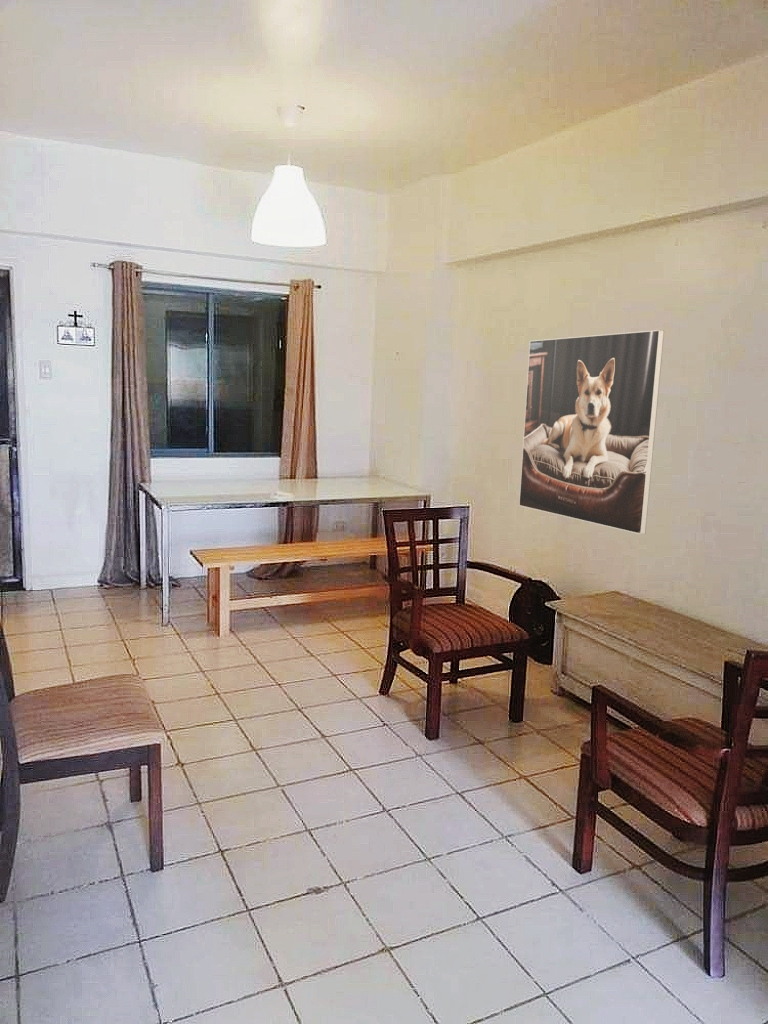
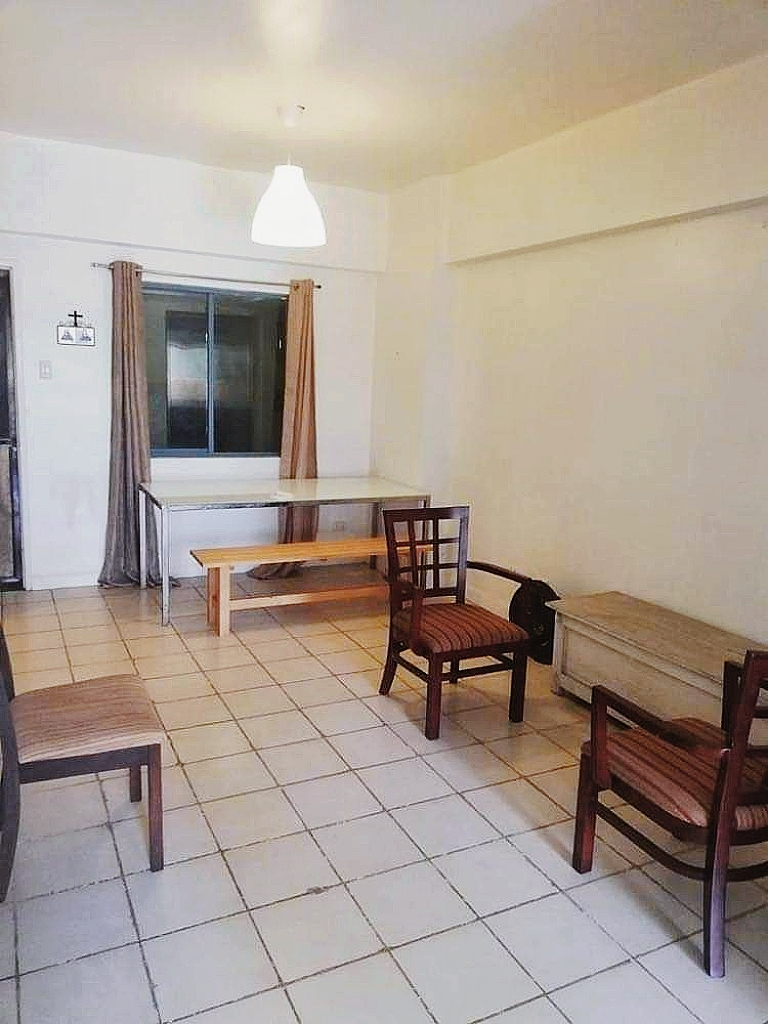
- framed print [518,329,665,535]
